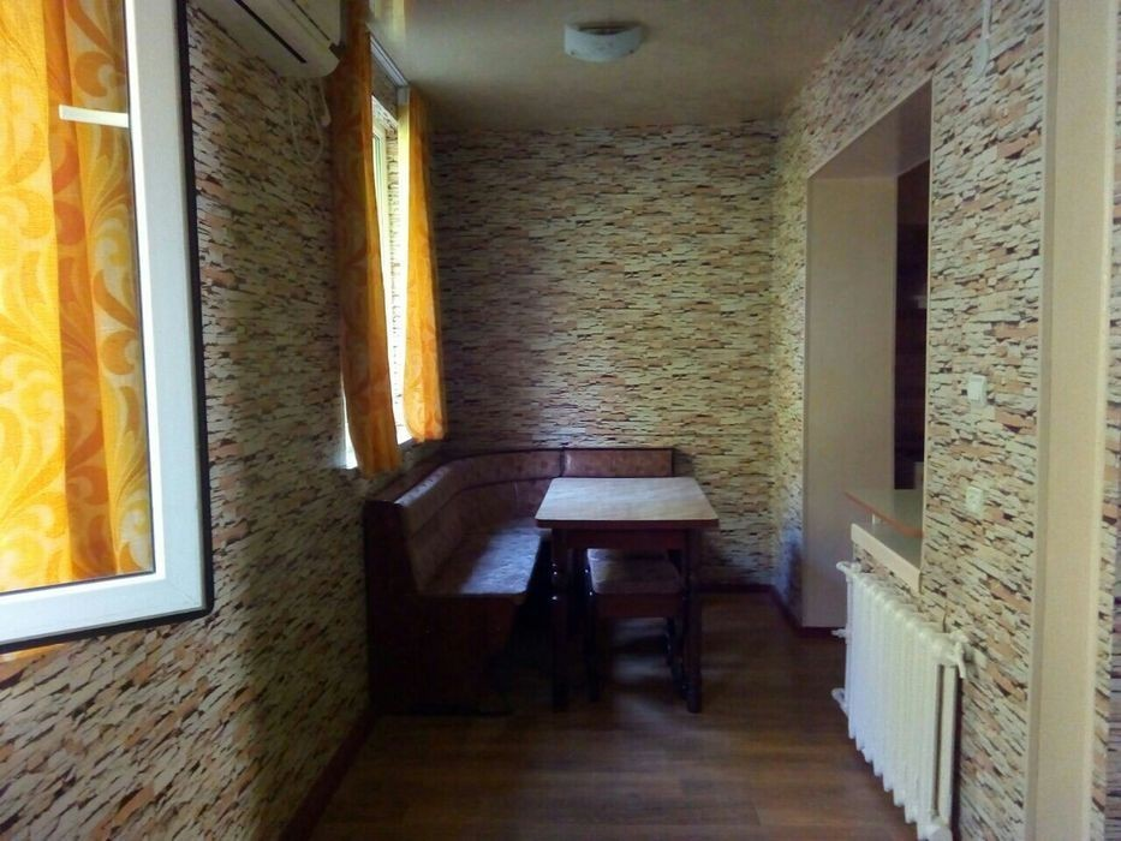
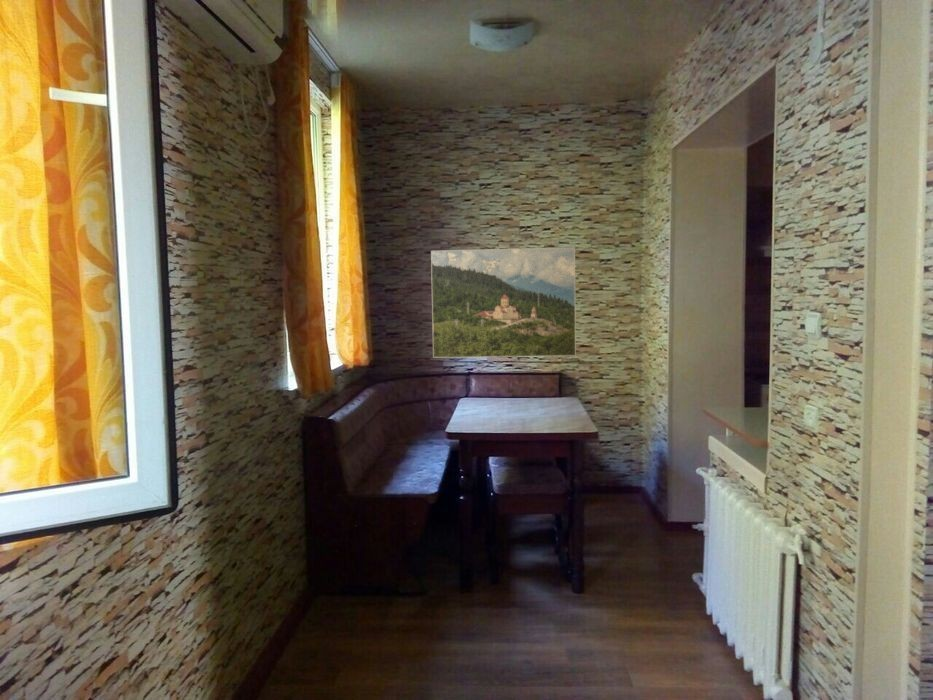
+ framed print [430,246,577,359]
